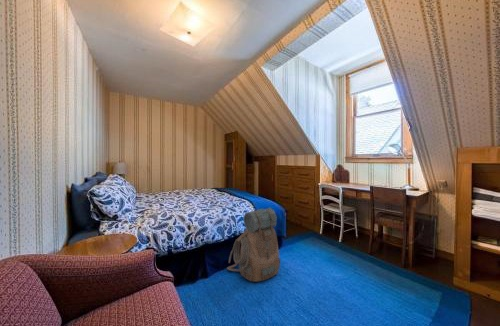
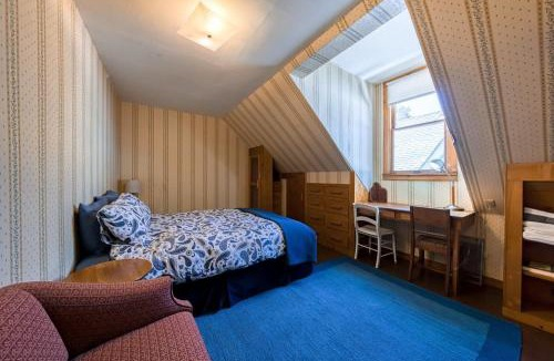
- backpack [226,207,281,283]
